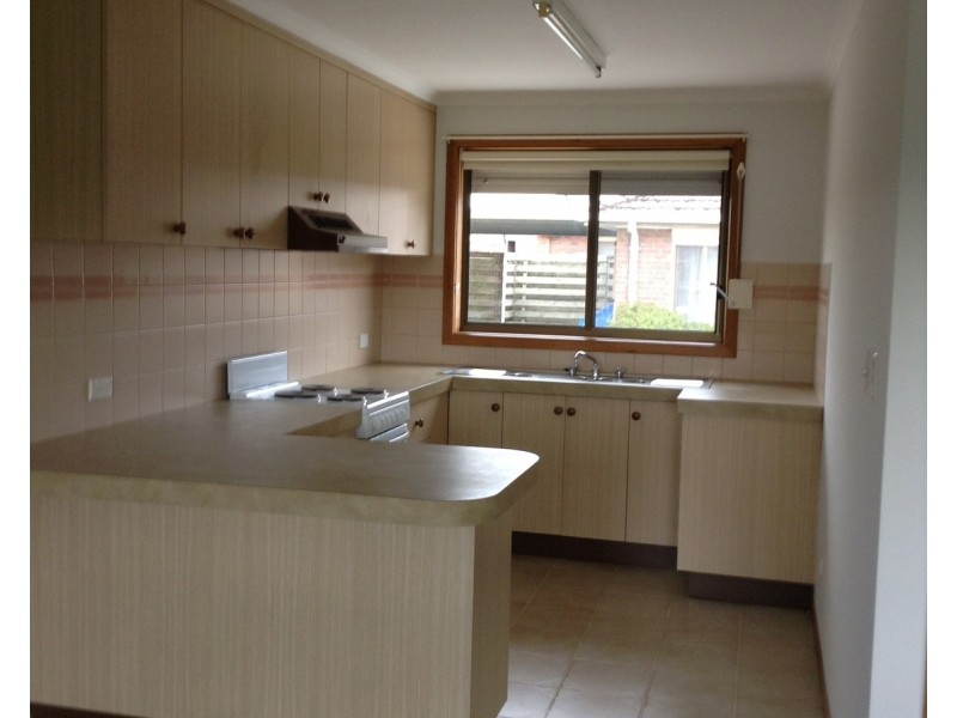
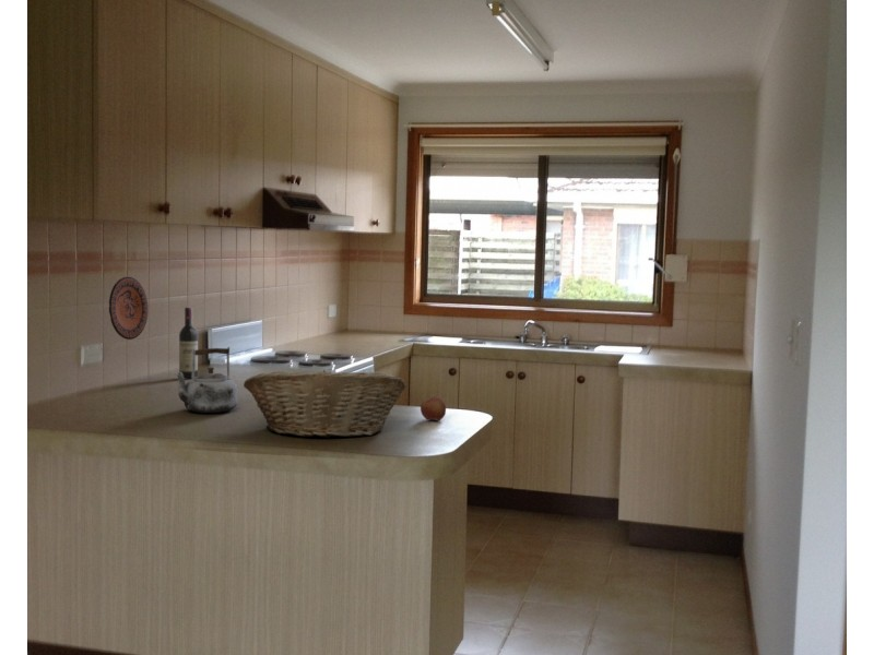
+ kettle [174,346,238,414]
+ fruit basket [243,369,408,439]
+ decorative plate [108,276,149,341]
+ wine bottle [178,306,199,380]
+ apple [420,396,447,421]
